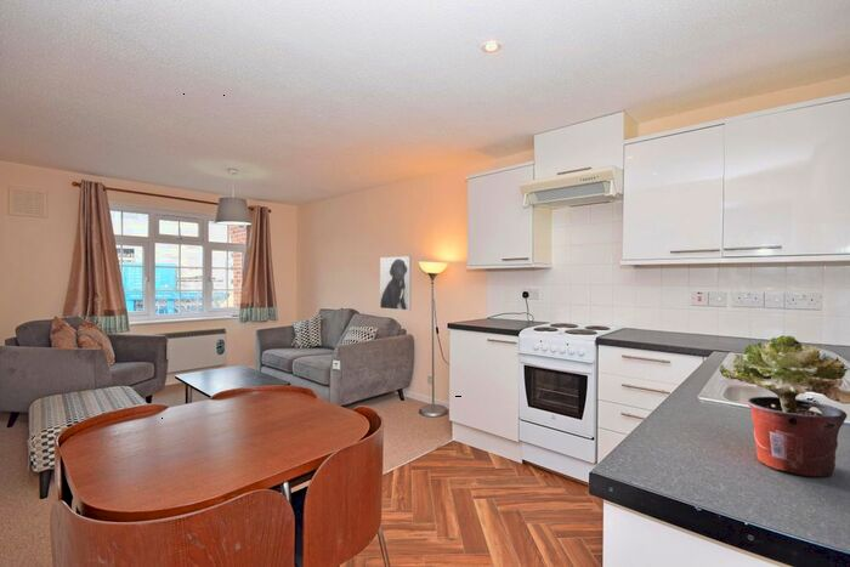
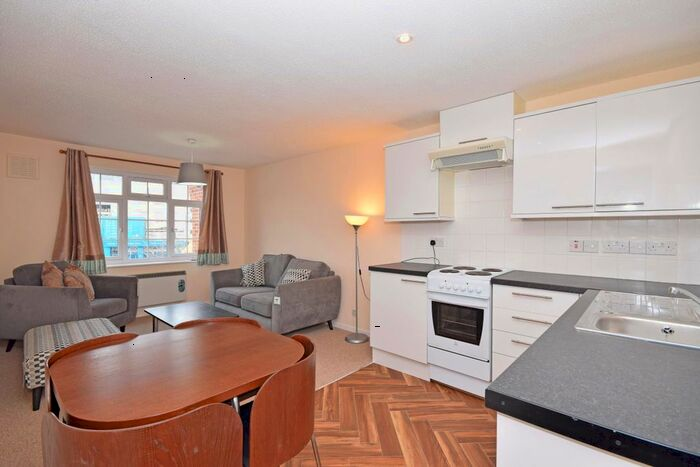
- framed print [379,255,413,312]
- potted plant [719,334,850,477]
